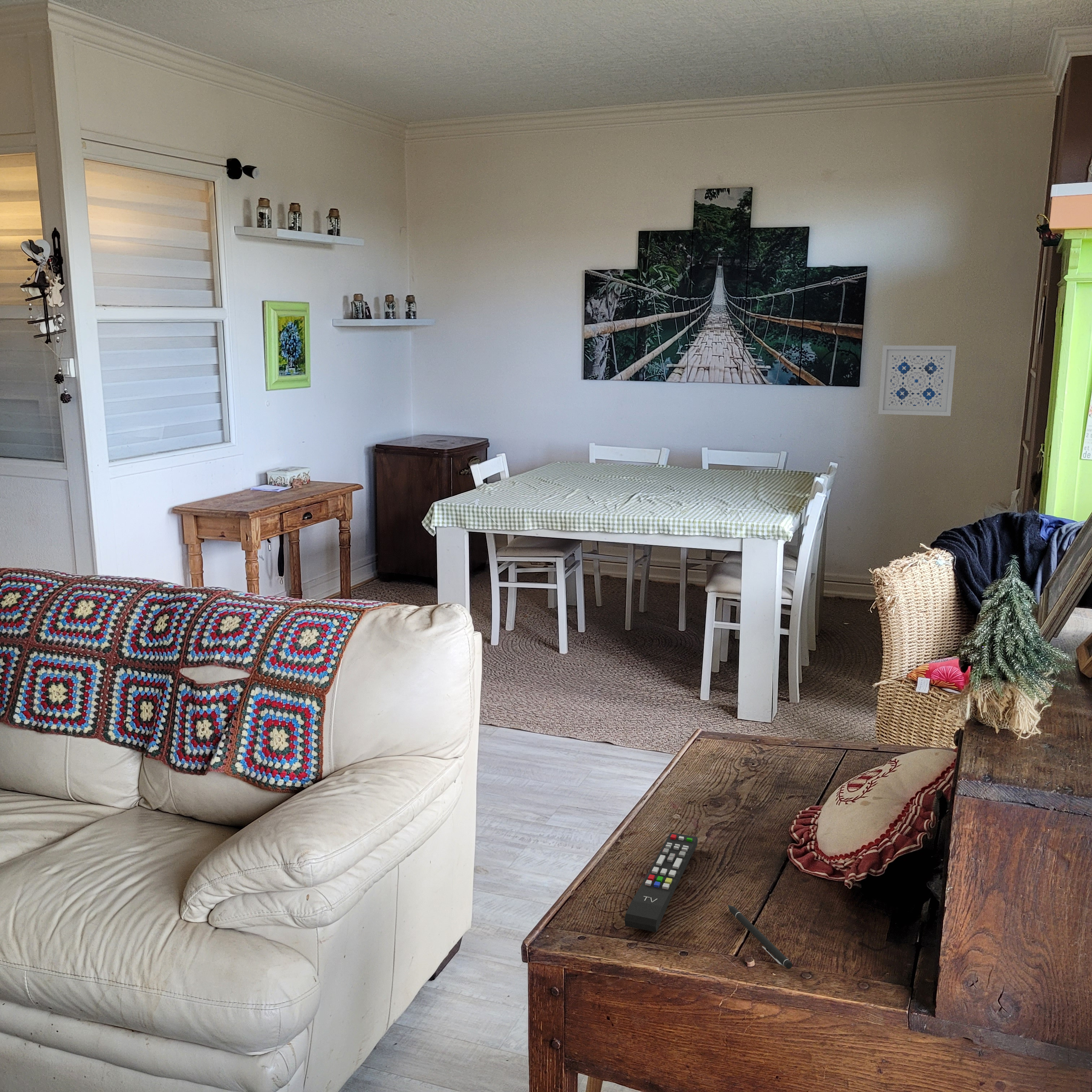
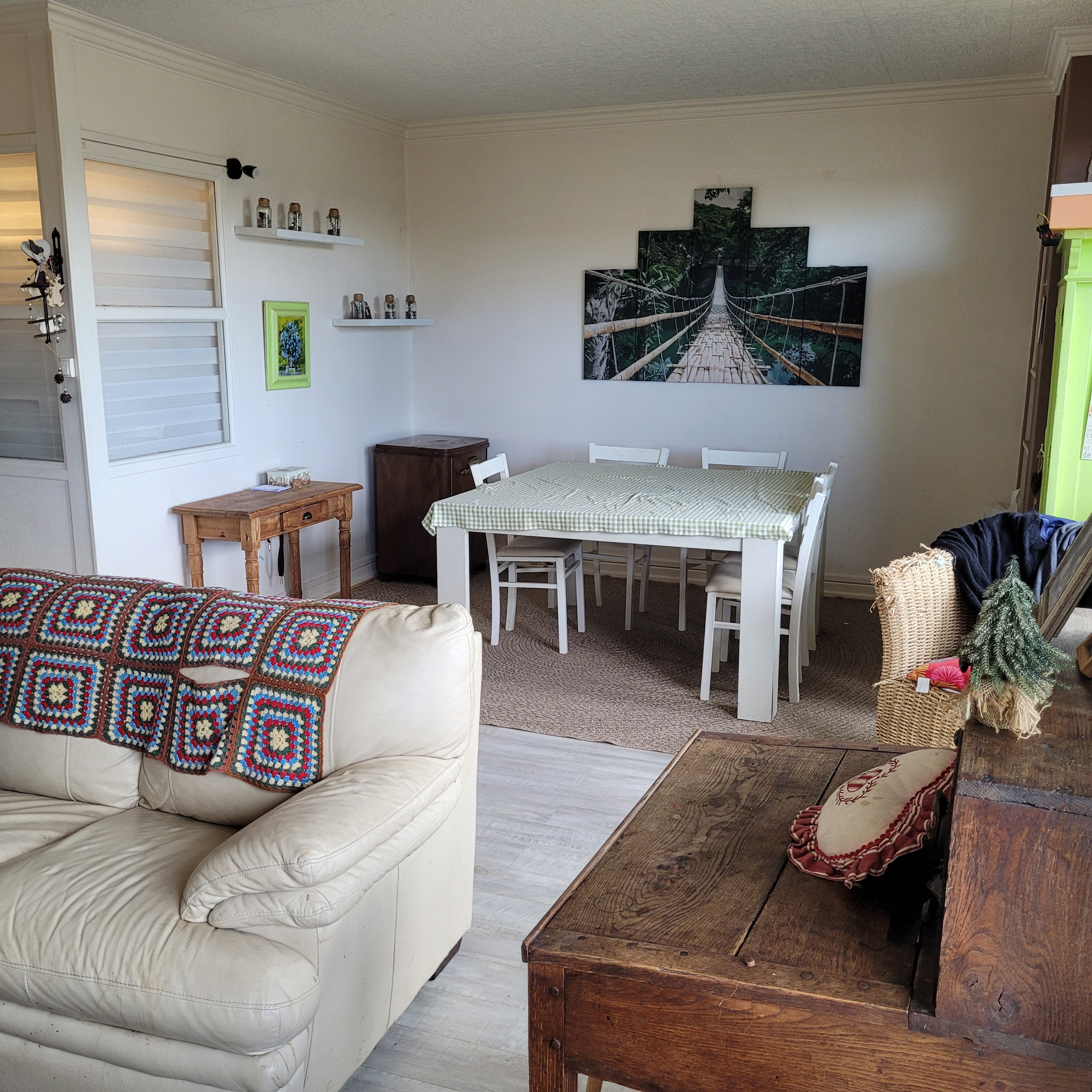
- wall art [878,345,957,416]
- remote control [624,832,698,933]
- pen [728,905,793,969]
